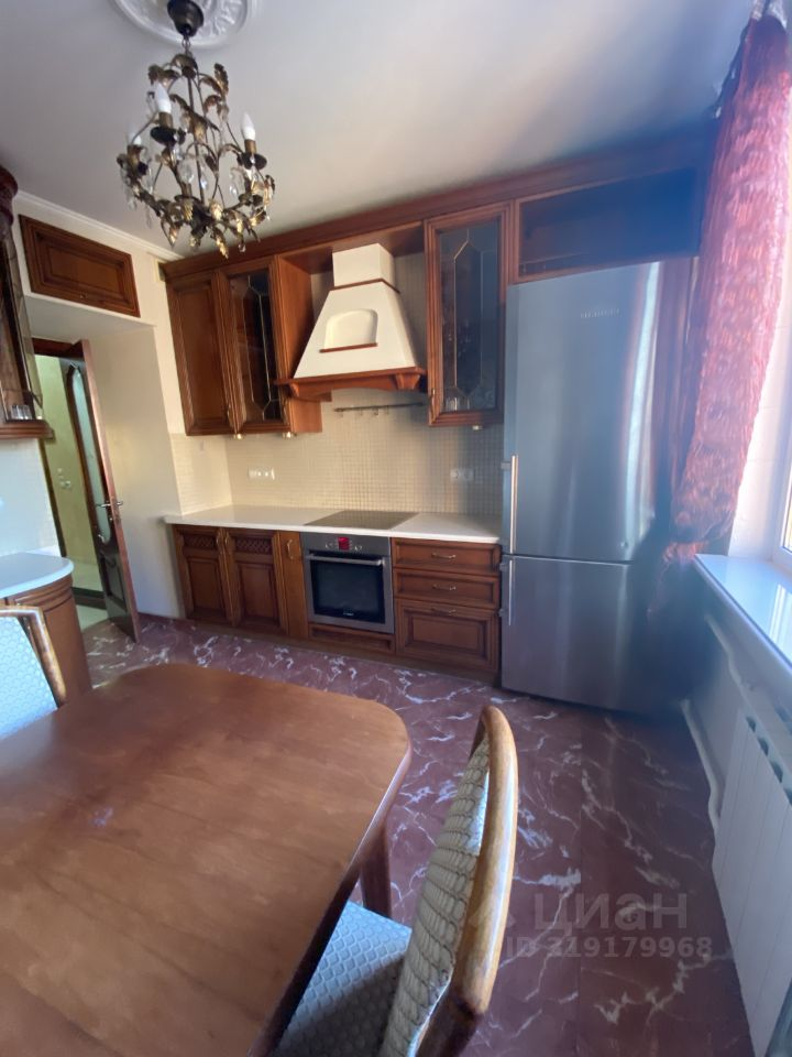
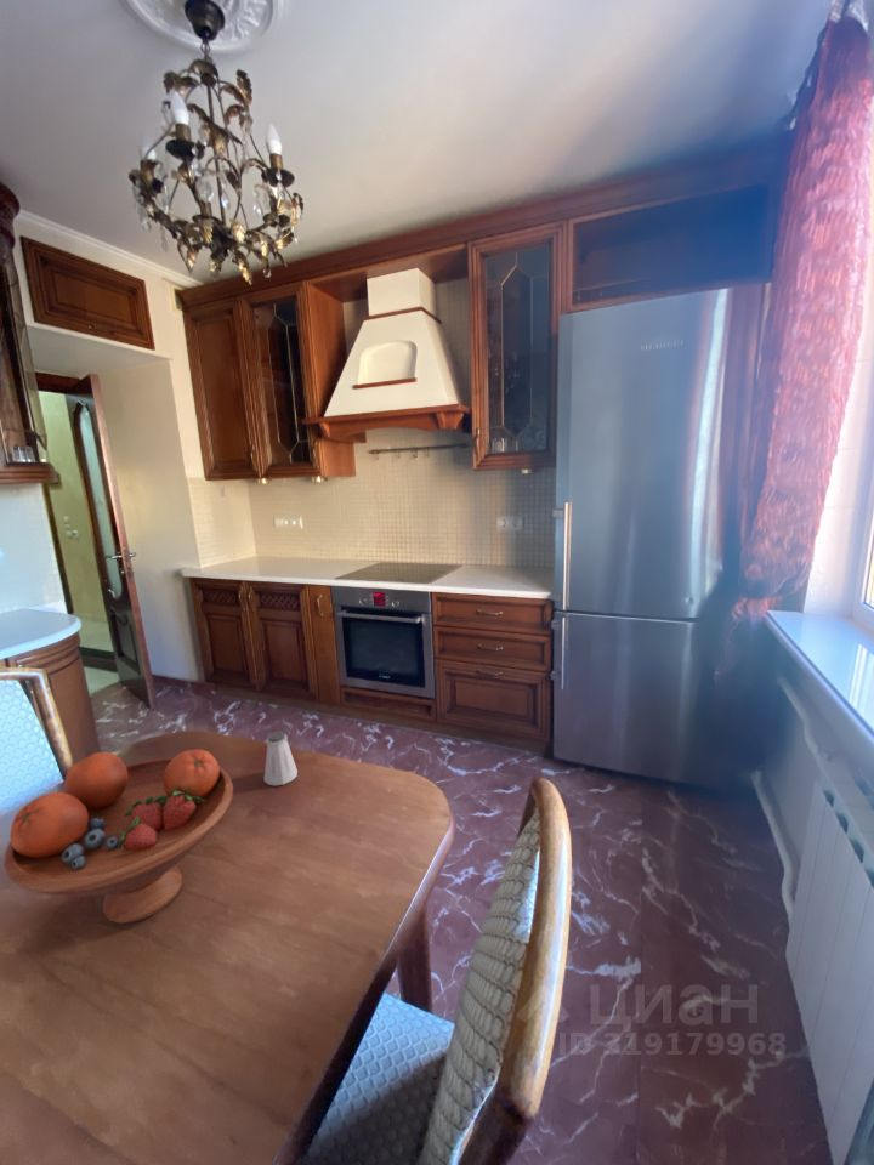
+ fruit bowl [2,748,234,925]
+ saltshaker [262,731,299,786]
